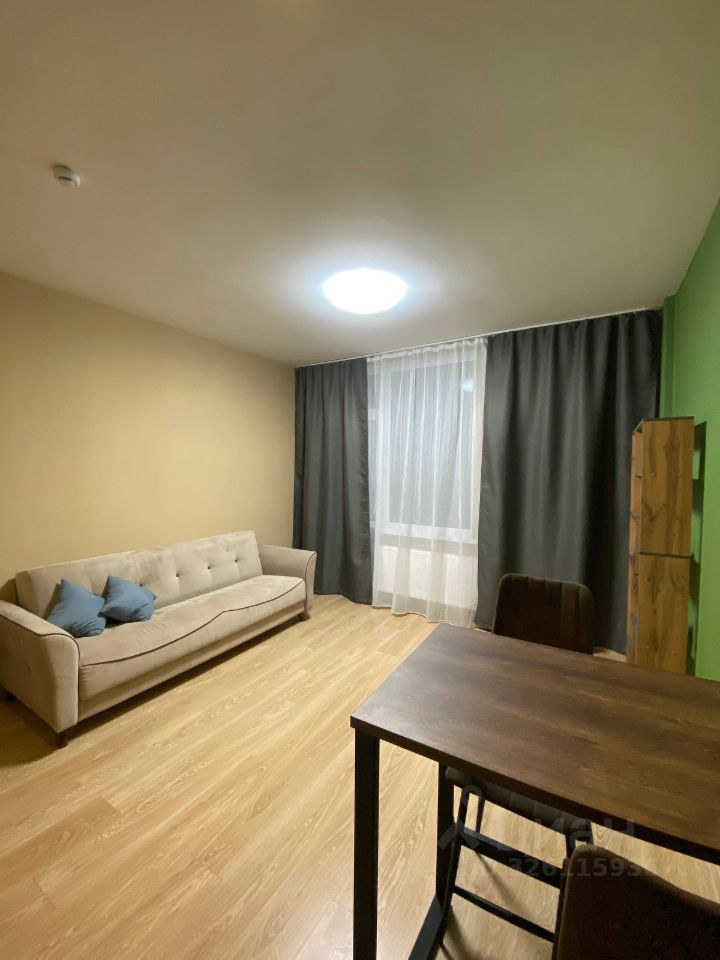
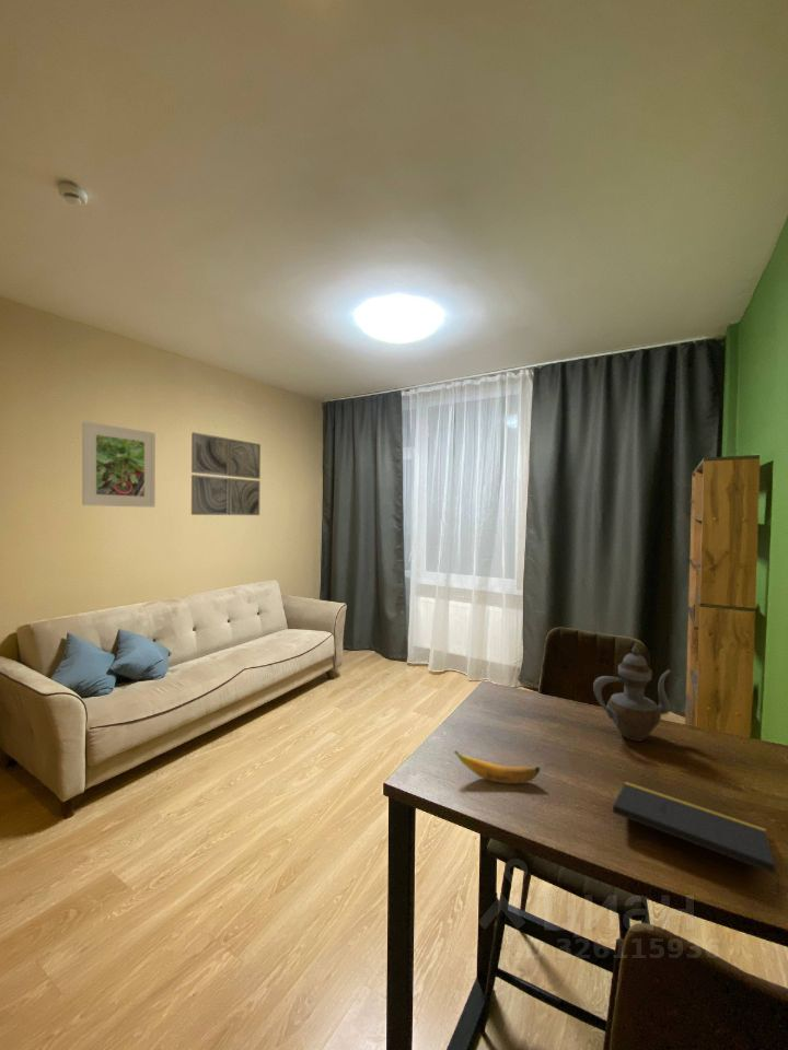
+ wall art [190,431,262,516]
+ notepad [612,780,781,897]
+ teapot [592,643,673,742]
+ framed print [81,420,157,509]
+ banana [453,750,542,784]
